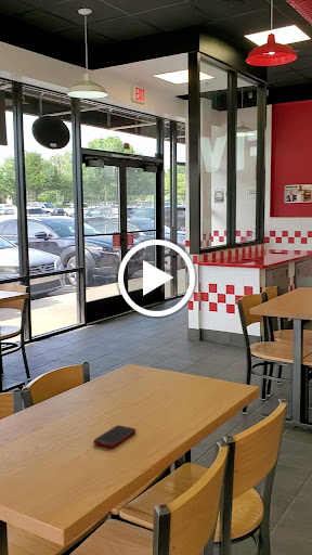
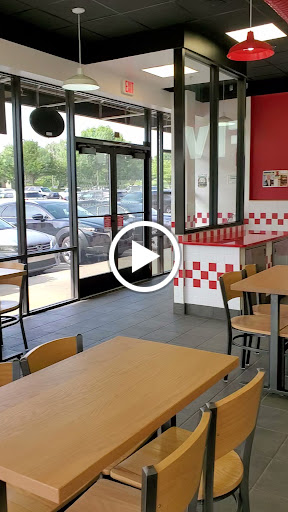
- cell phone [92,424,136,449]
